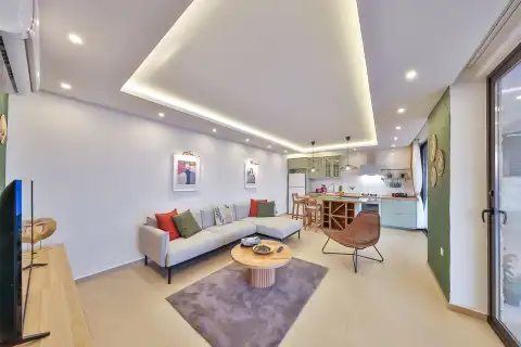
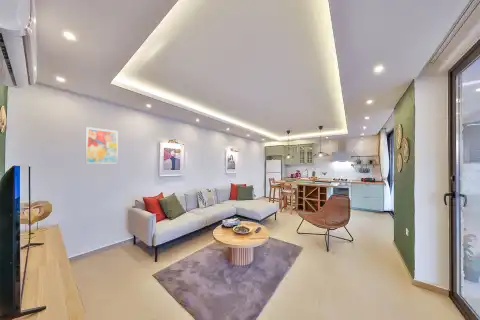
+ wall art [85,126,119,165]
